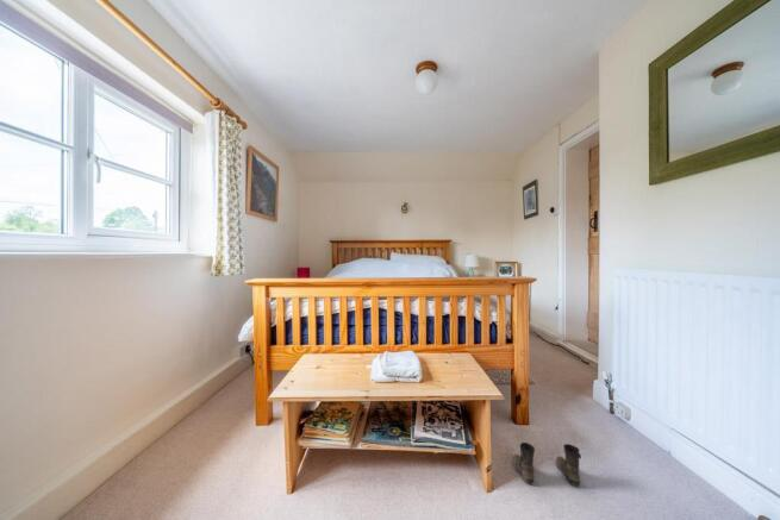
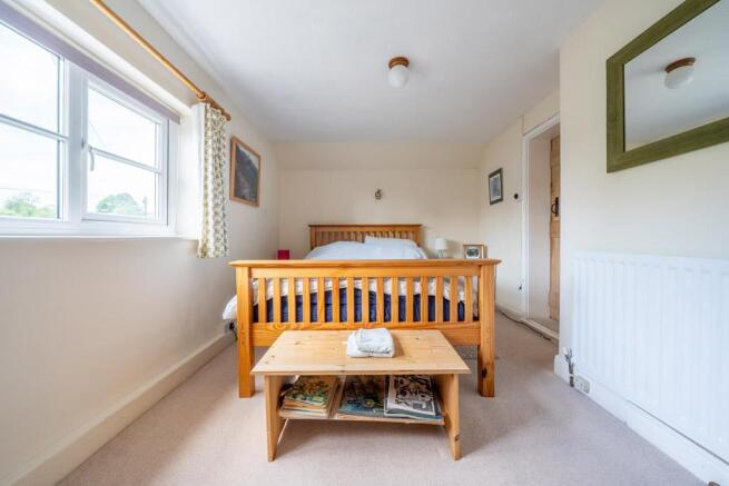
- boots [511,441,582,487]
